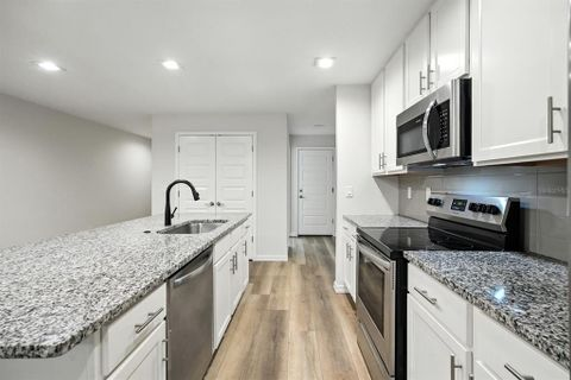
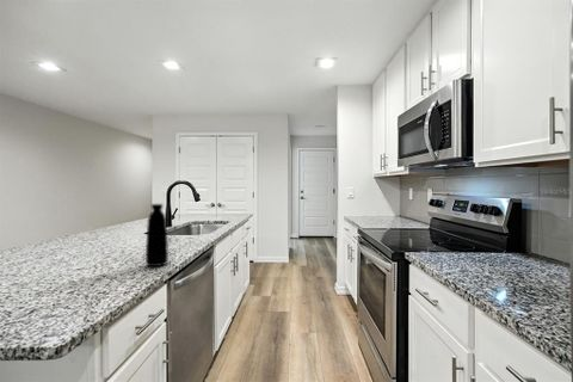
+ bottle [144,203,170,267]
